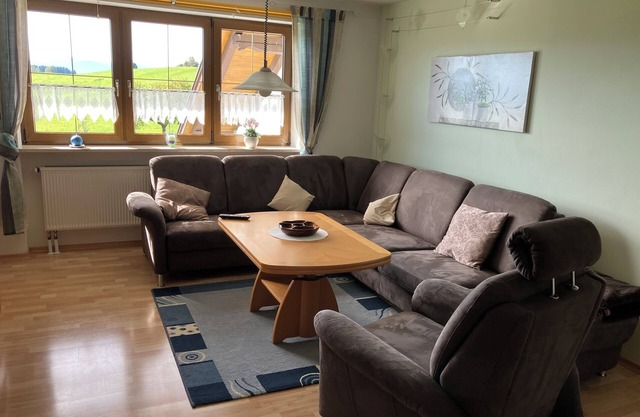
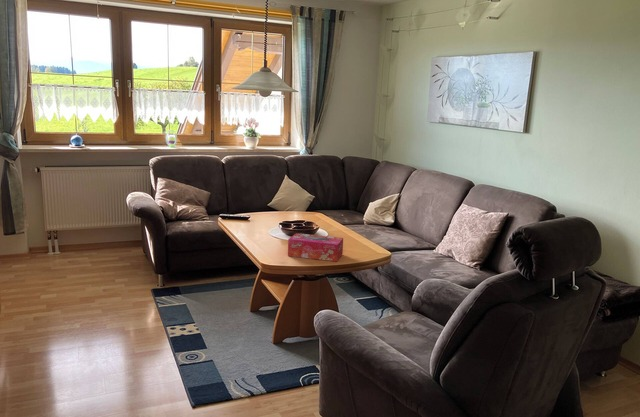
+ tissue box [287,232,344,262]
